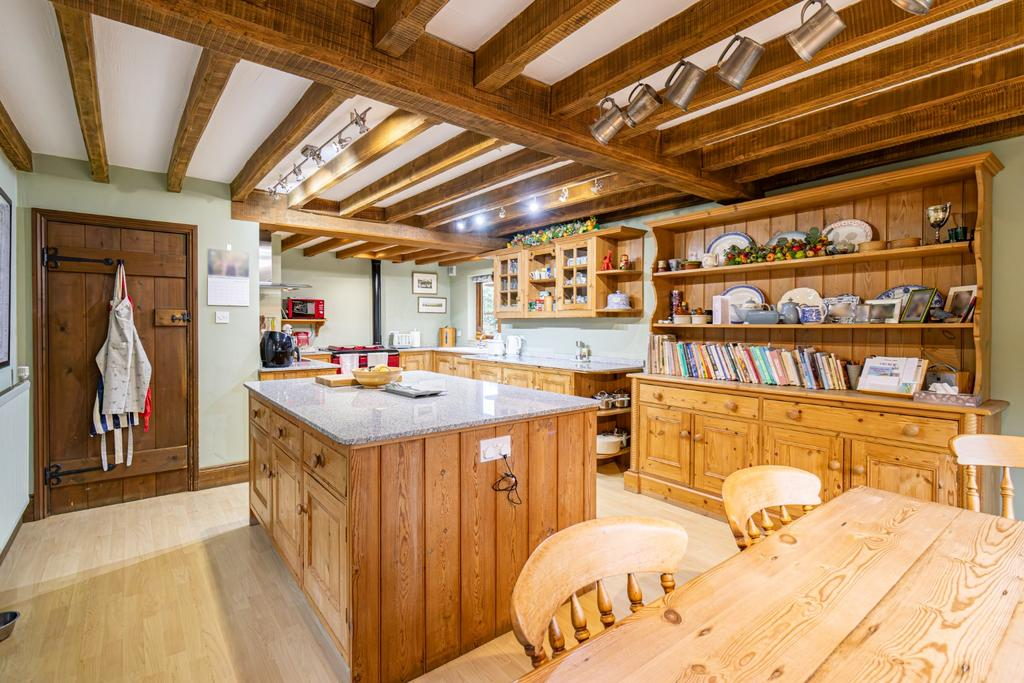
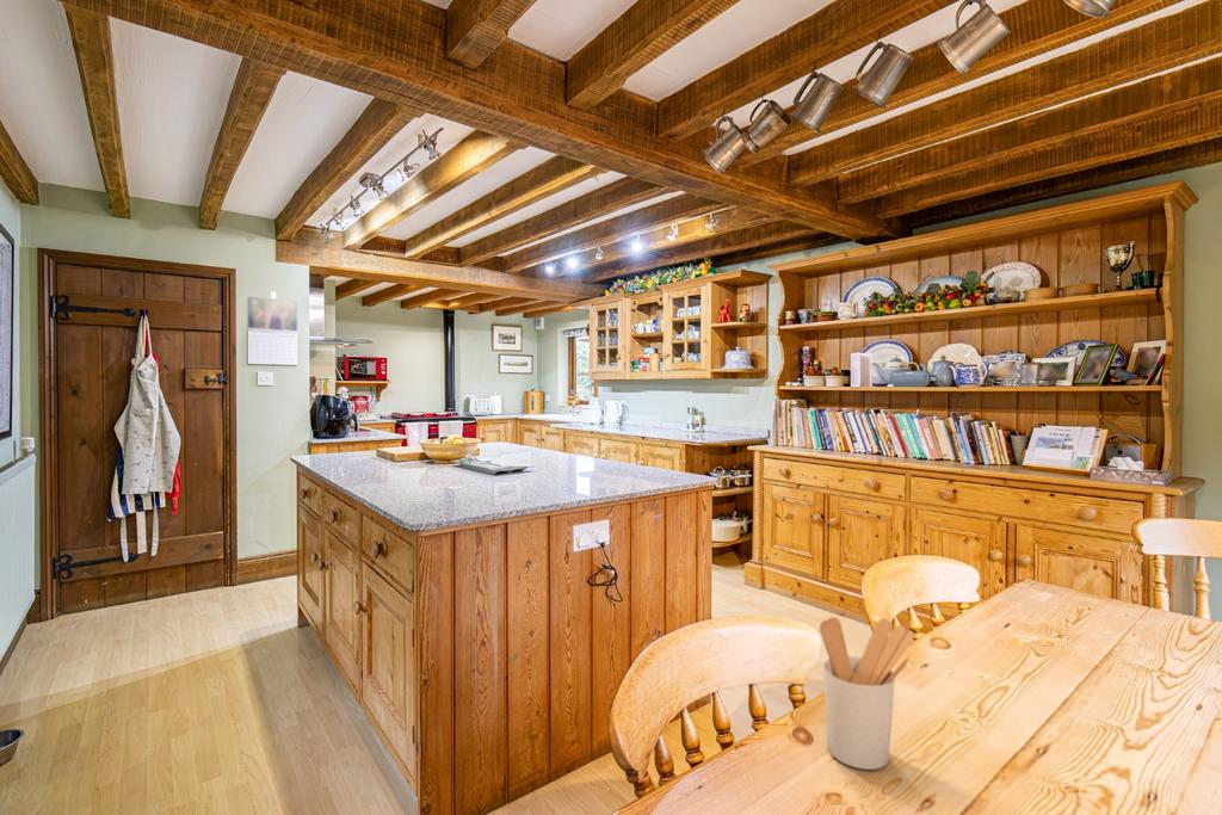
+ utensil holder [819,616,915,771]
